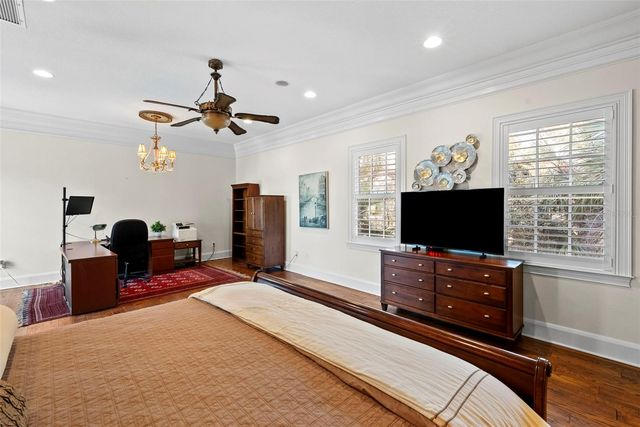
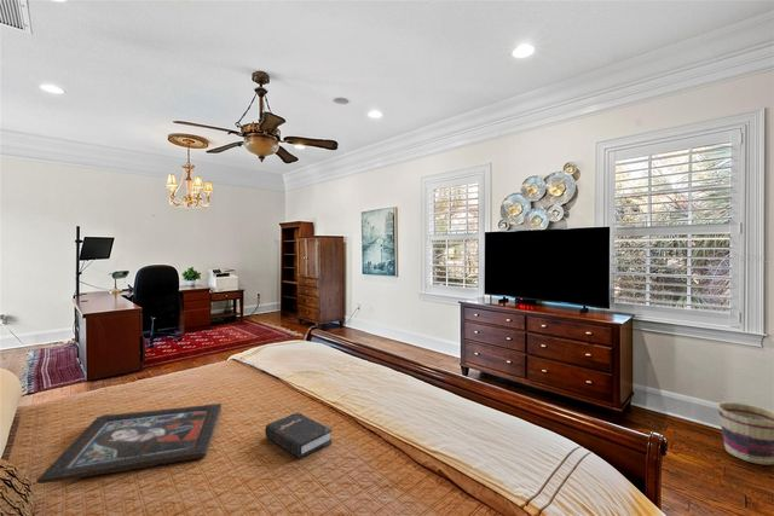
+ basket [716,400,774,466]
+ hardback book [264,411,333,459]
+ religious icon [35,402,223,485]
